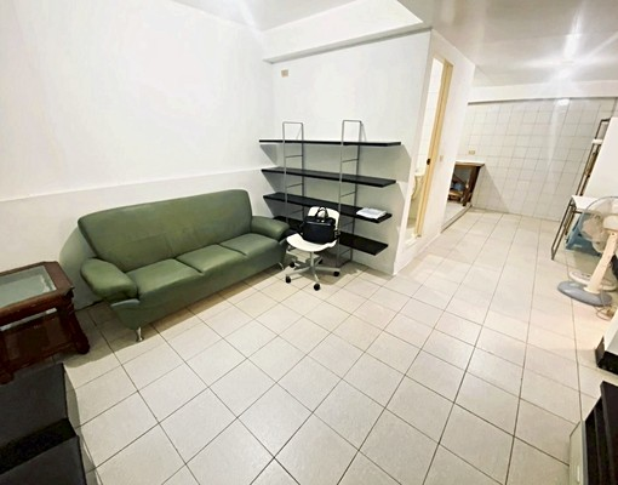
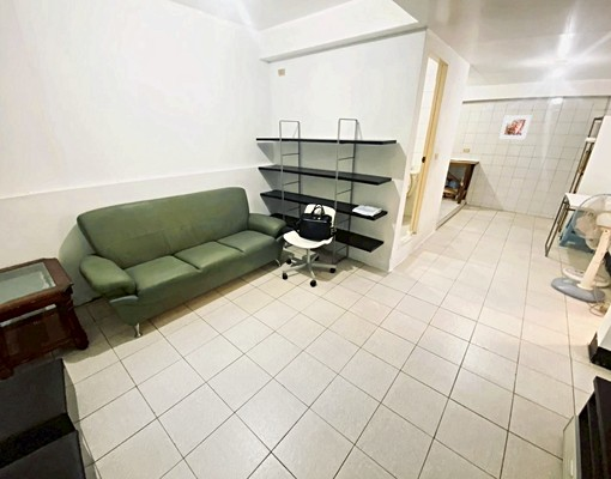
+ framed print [497,114,533,140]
